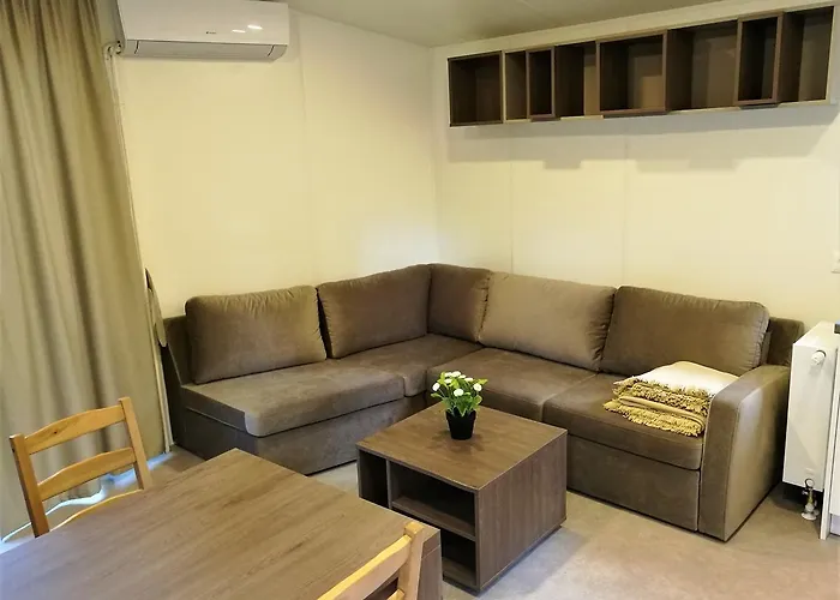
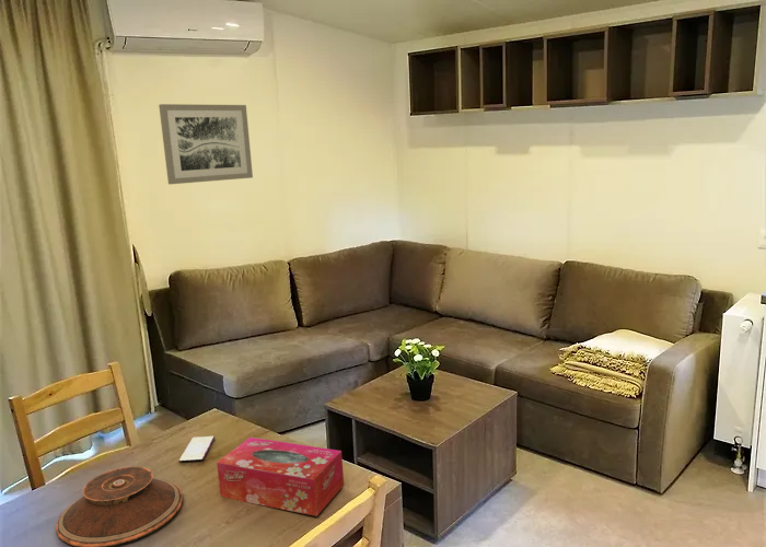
+ wall art [158,103,254,185]
+ plate [55,465,184,547]
+ smartphone [177,435,216,463]
+ tissue box [216,437,345,517]
